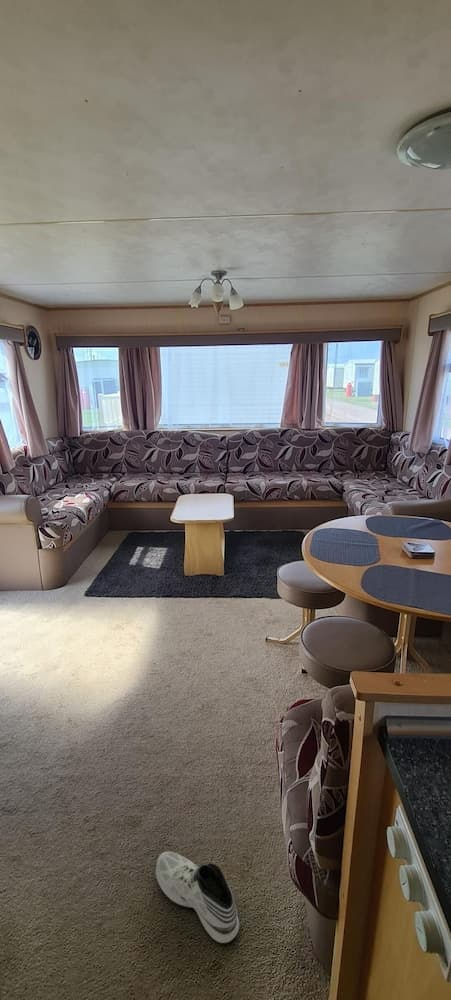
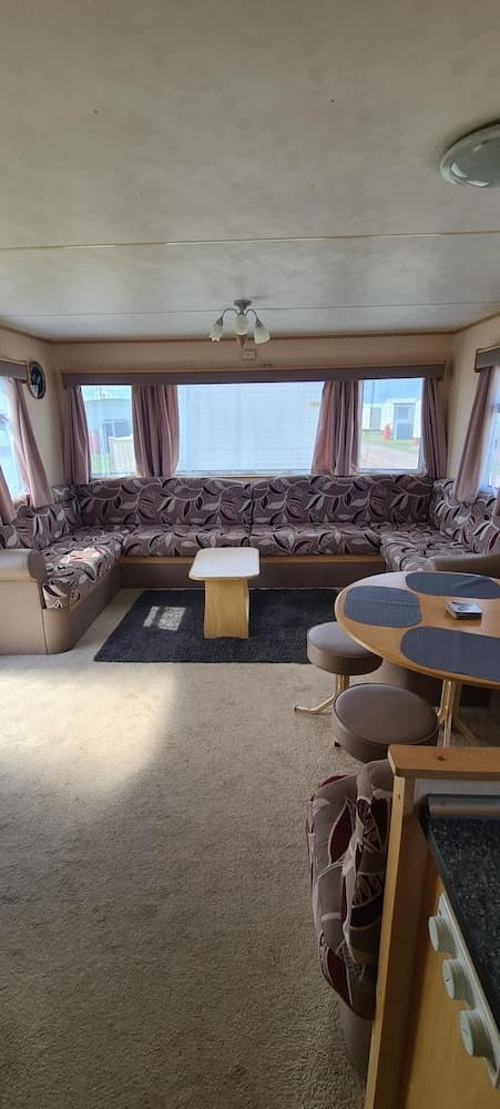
- sneaker [154,851,240,944]
